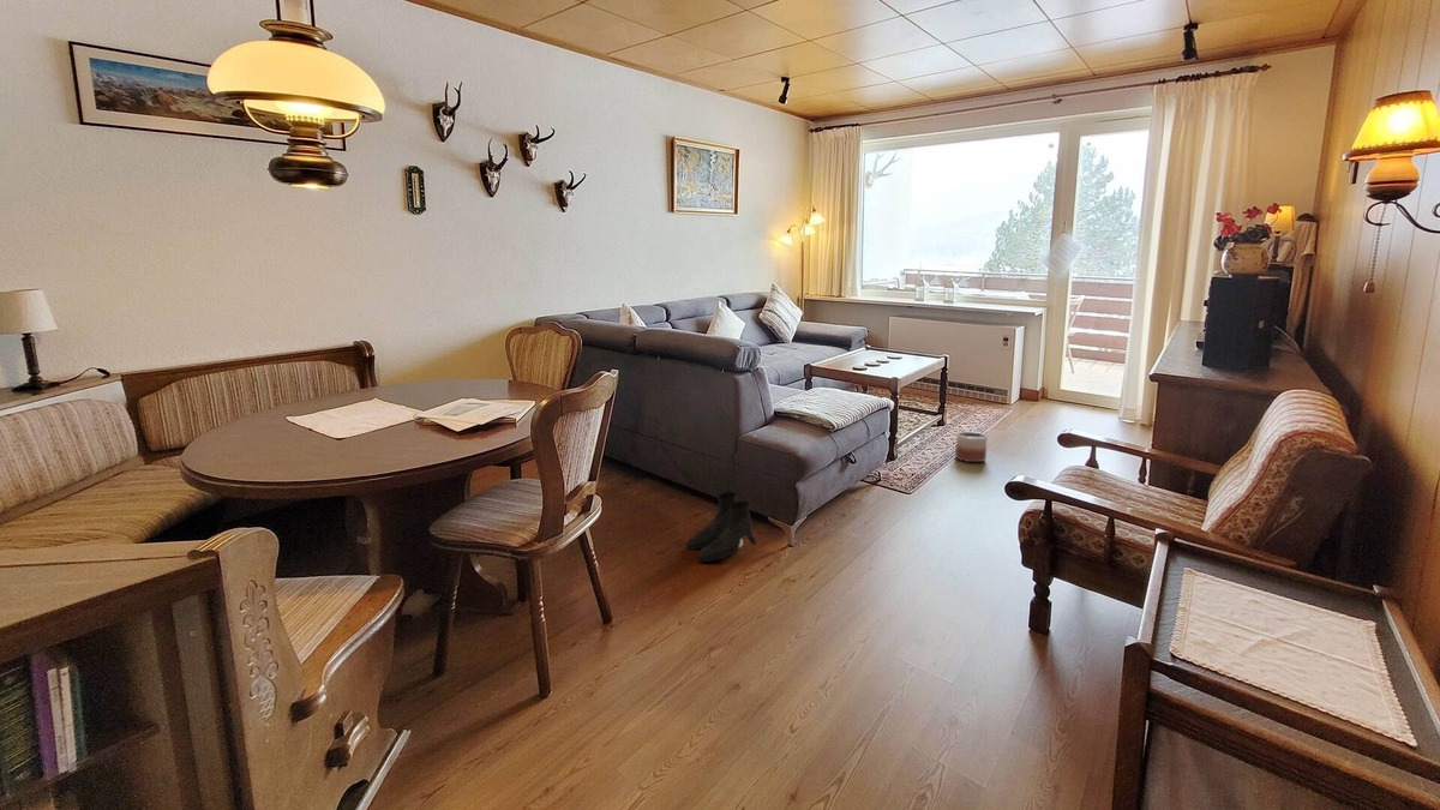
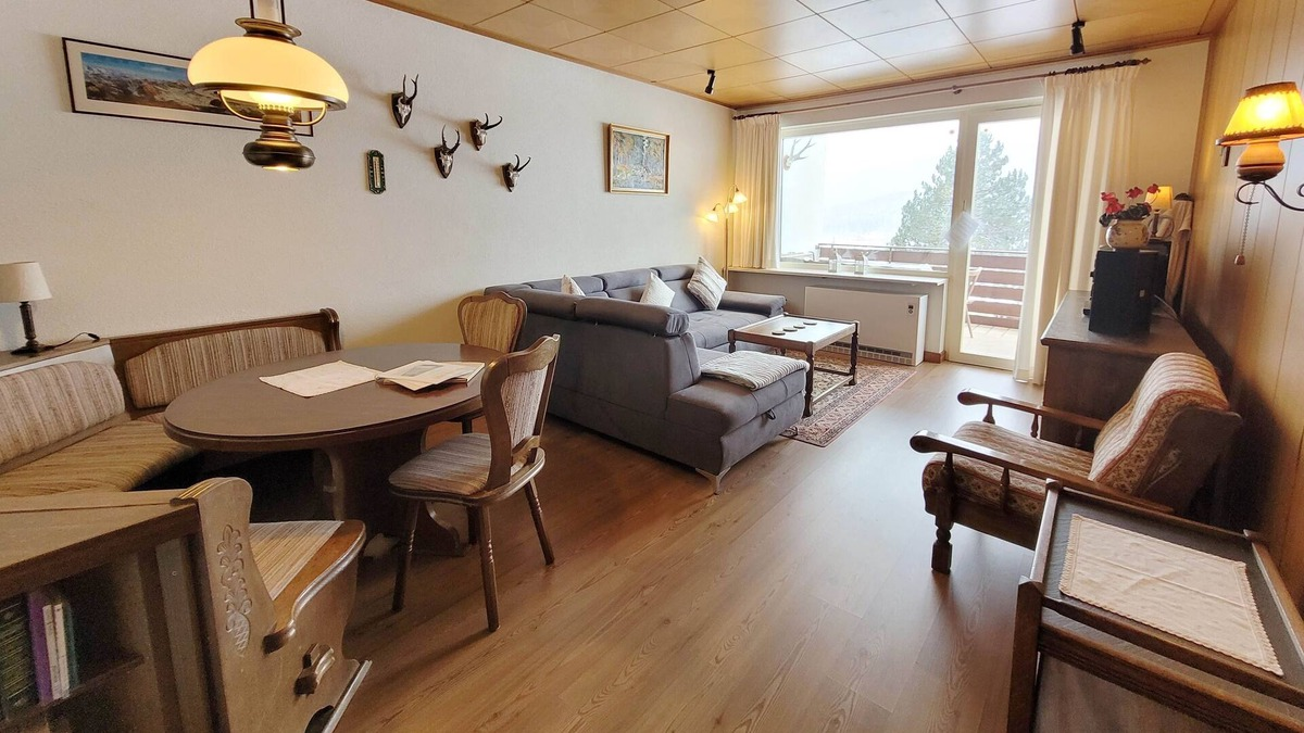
- planter [954,431,989,463]
- boots [684,491,757,563]
